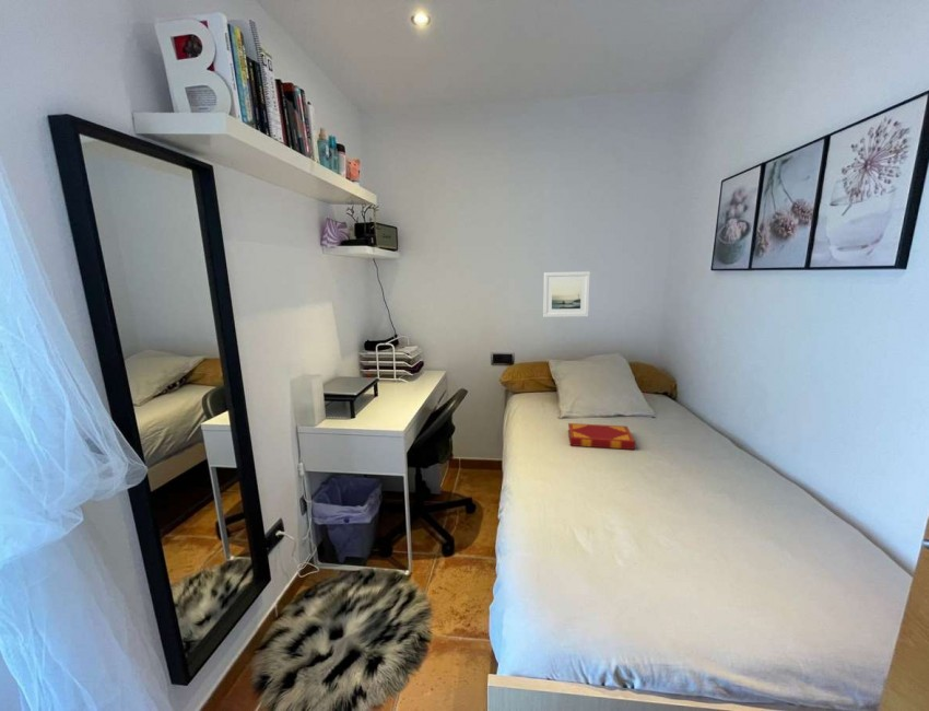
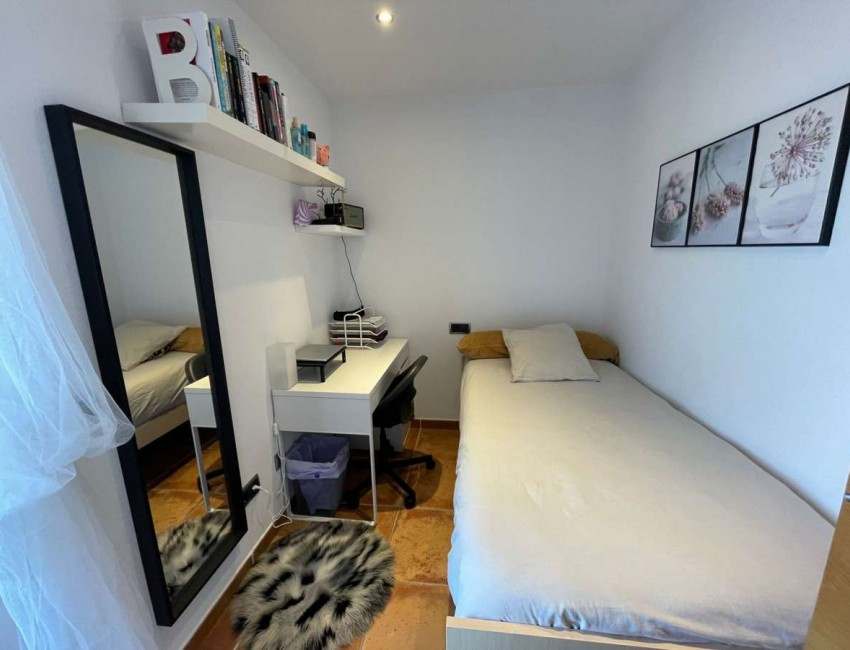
- hardback book [567,422,636,451]
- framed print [542,270,591,318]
